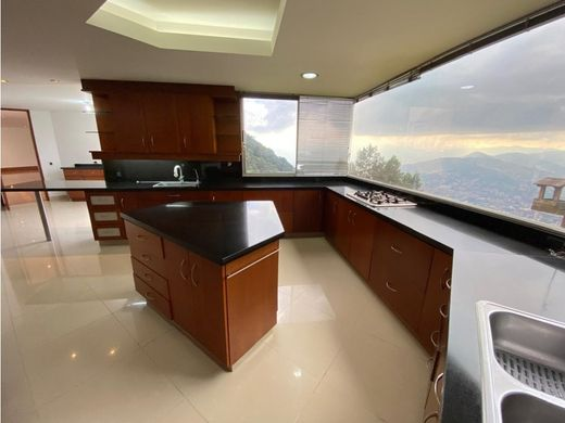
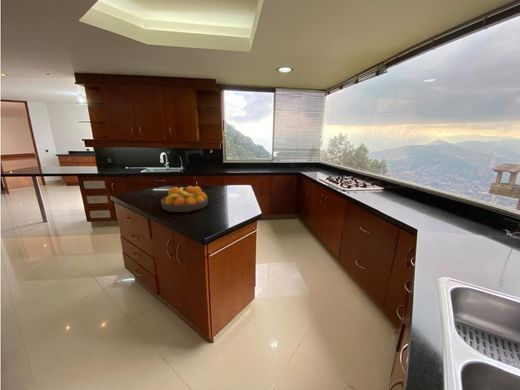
+ fruit bowl [160,185,209,213]
